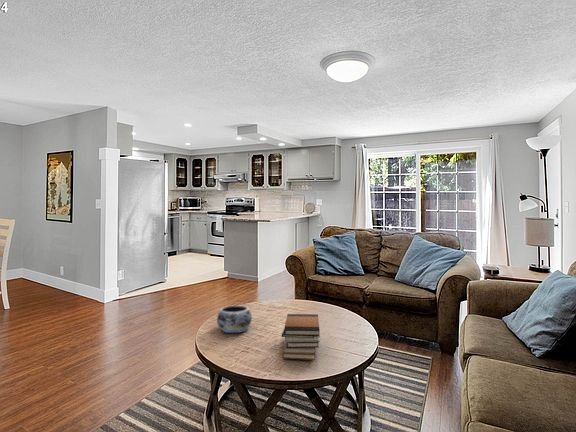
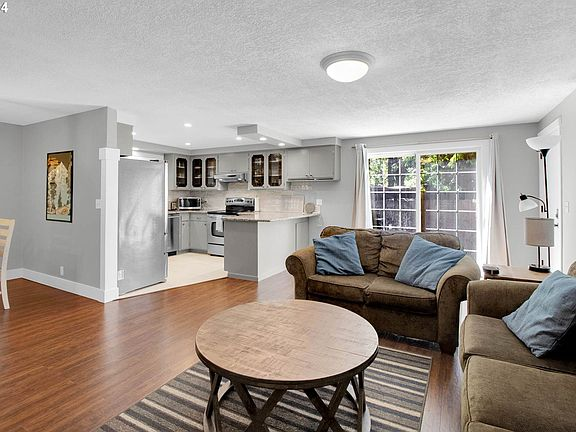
- book stack [281,313,321,361]
- decorative bowl [216,304,253,334]
